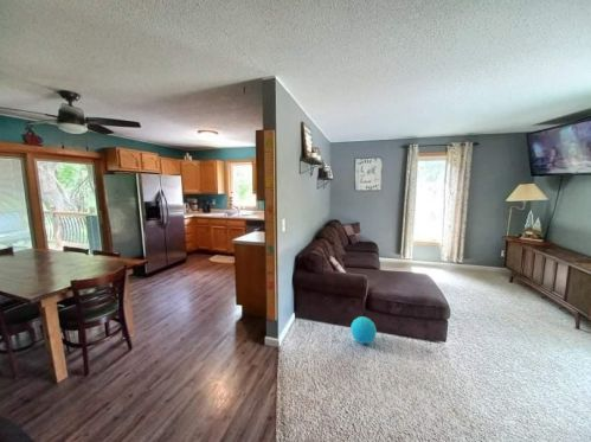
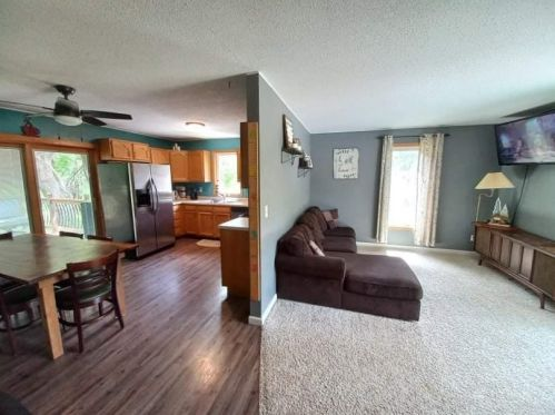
- ball [349,315,378,345]
